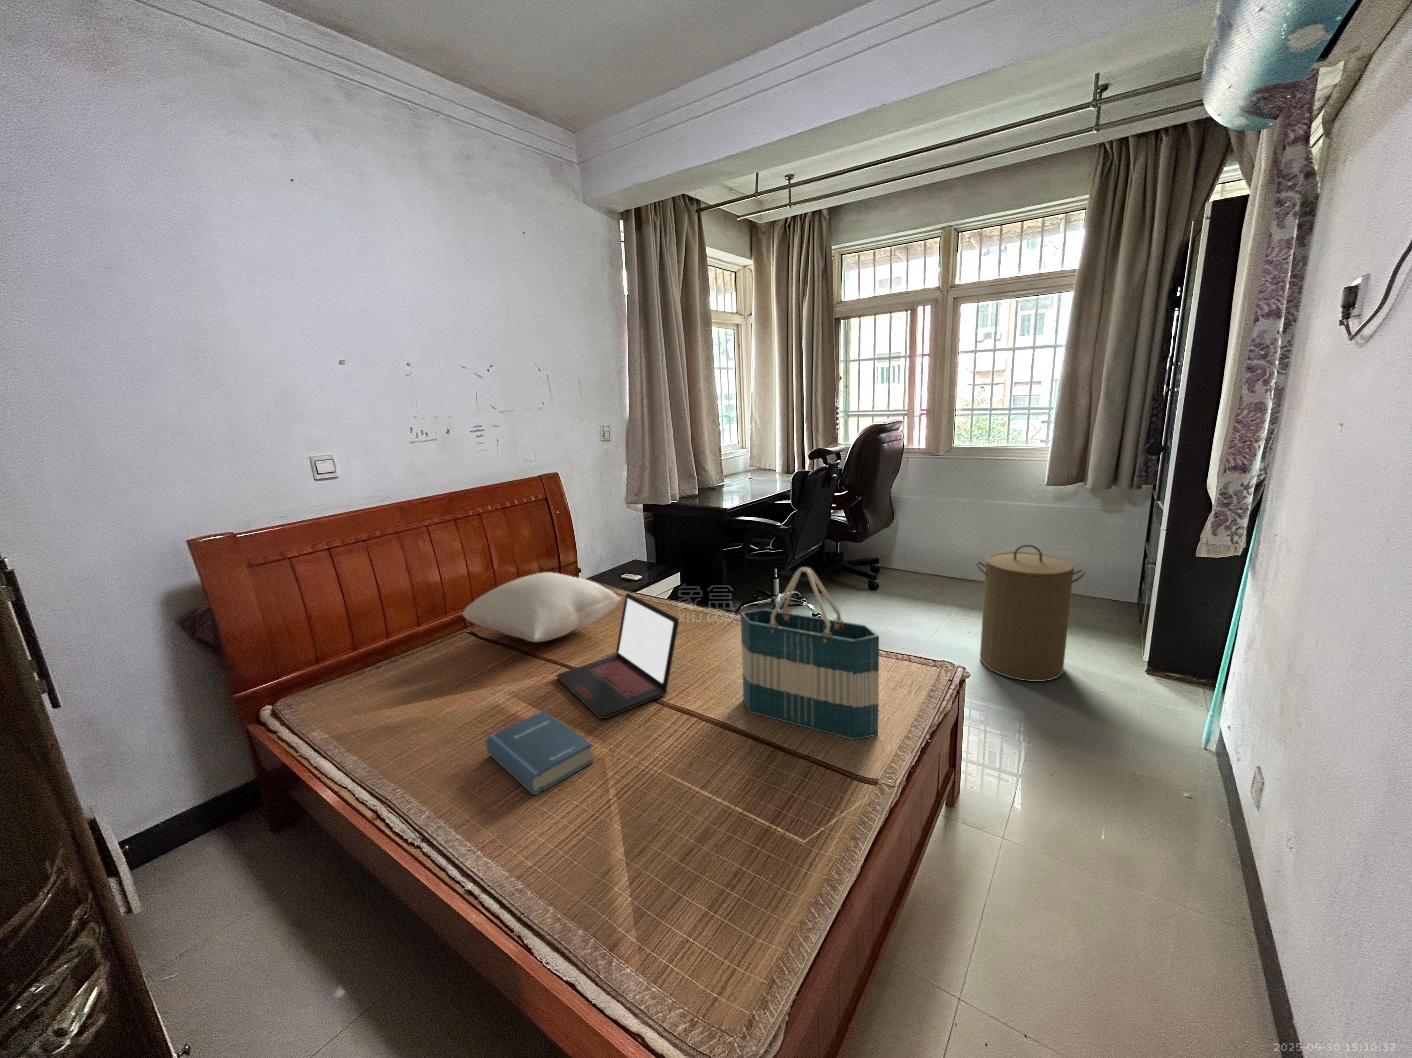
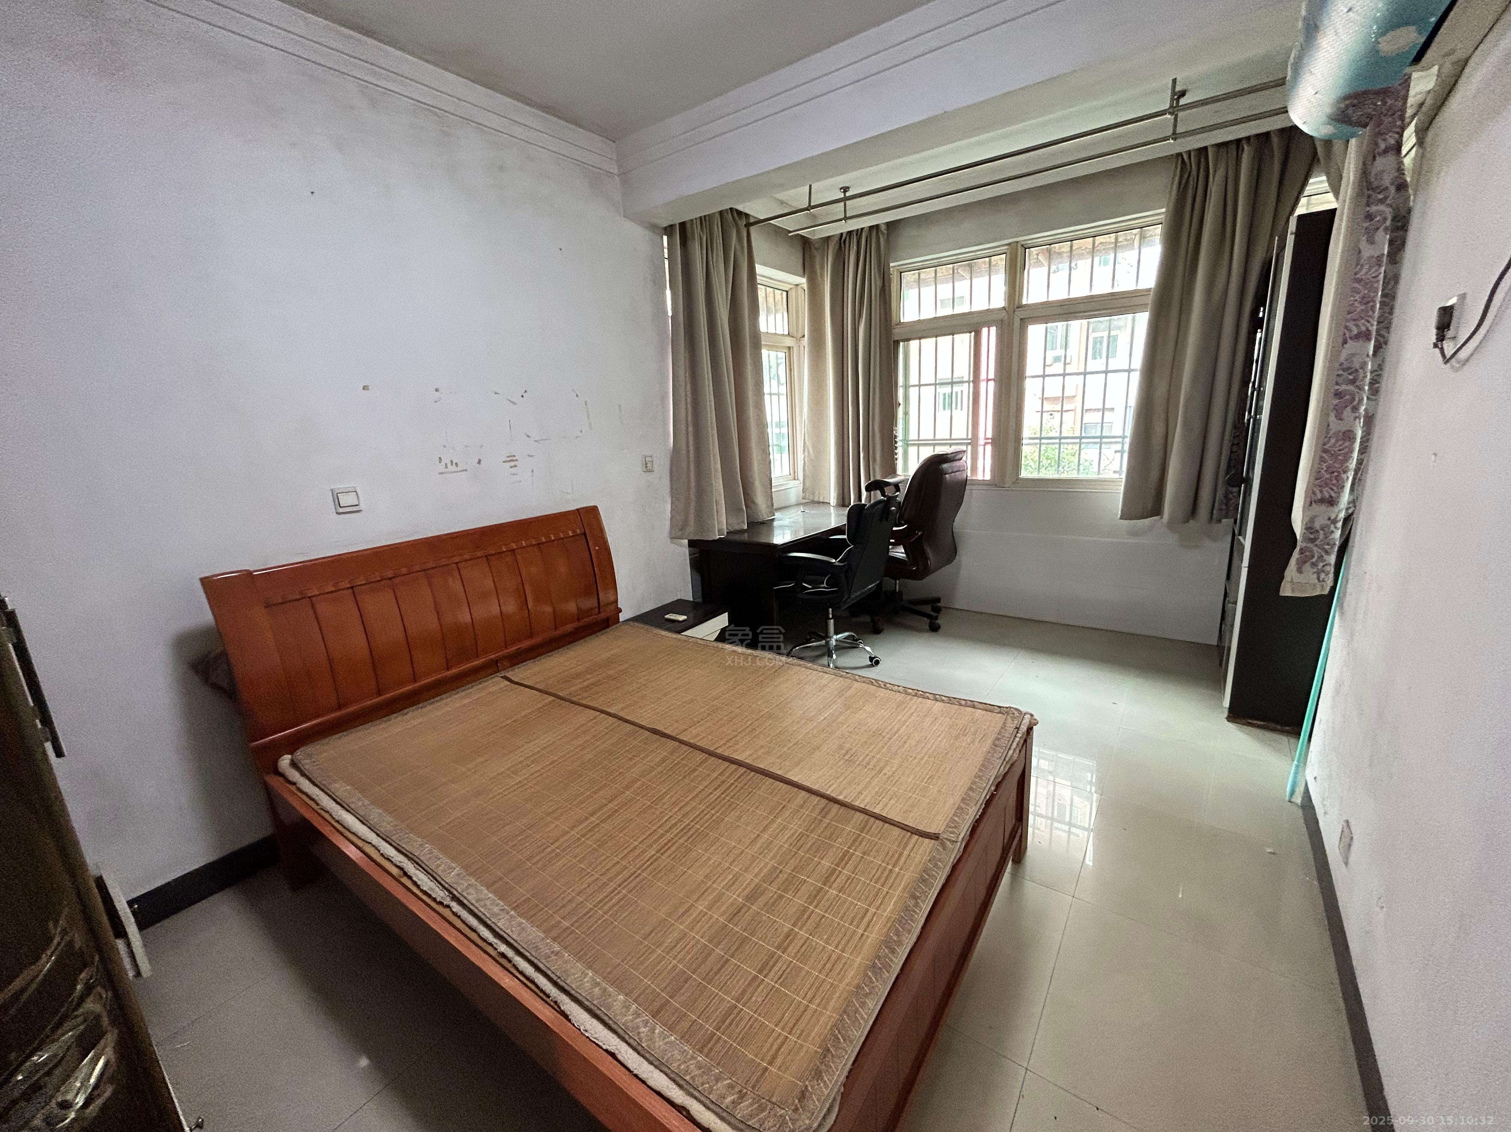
- laptop [557,592,679,719]
- laundry hamper [975,545,1086,681]
- tote bag [740,567,879,740]
- pillow [461,572,623,642]
- hardback book [485,710,594,796]
